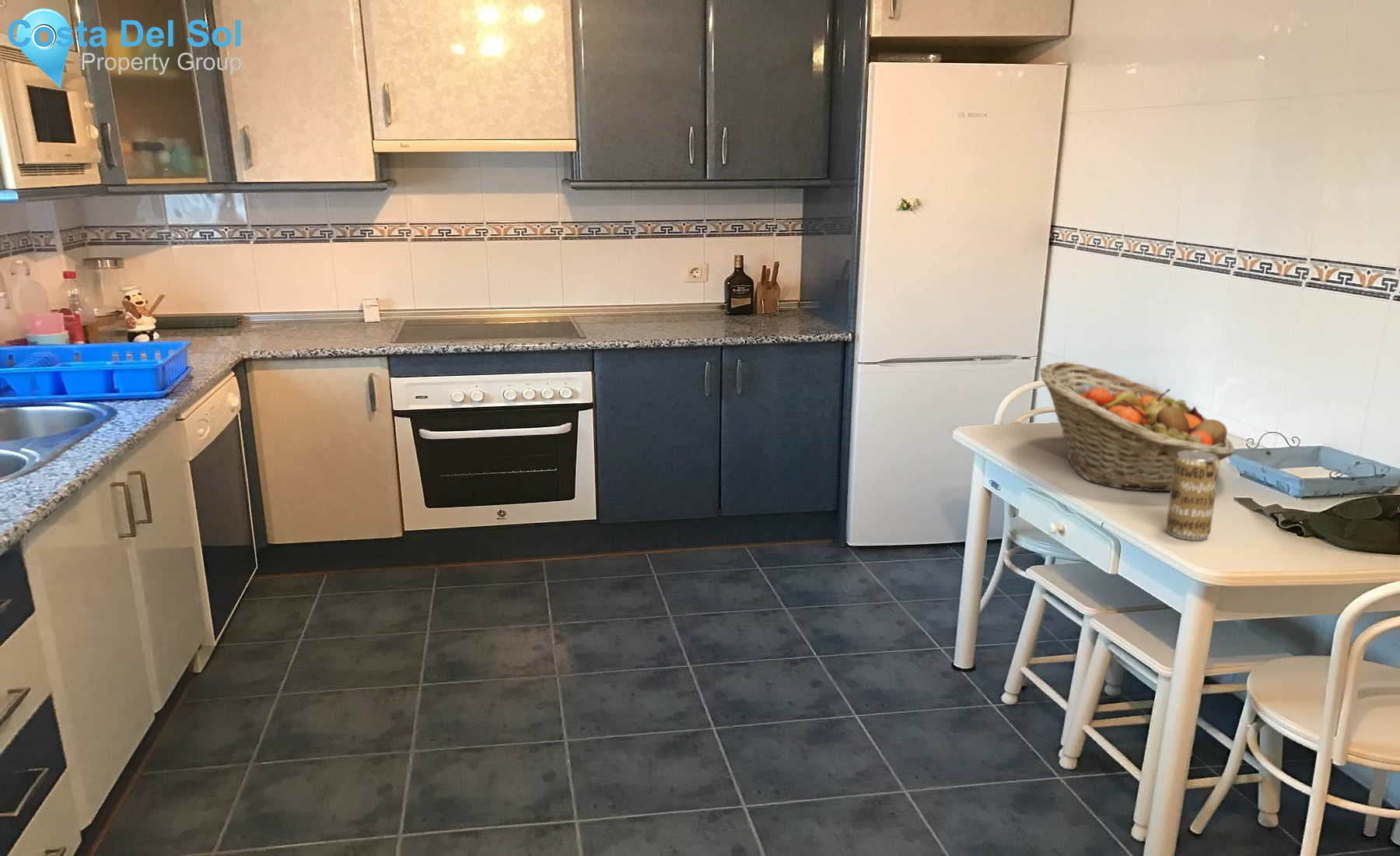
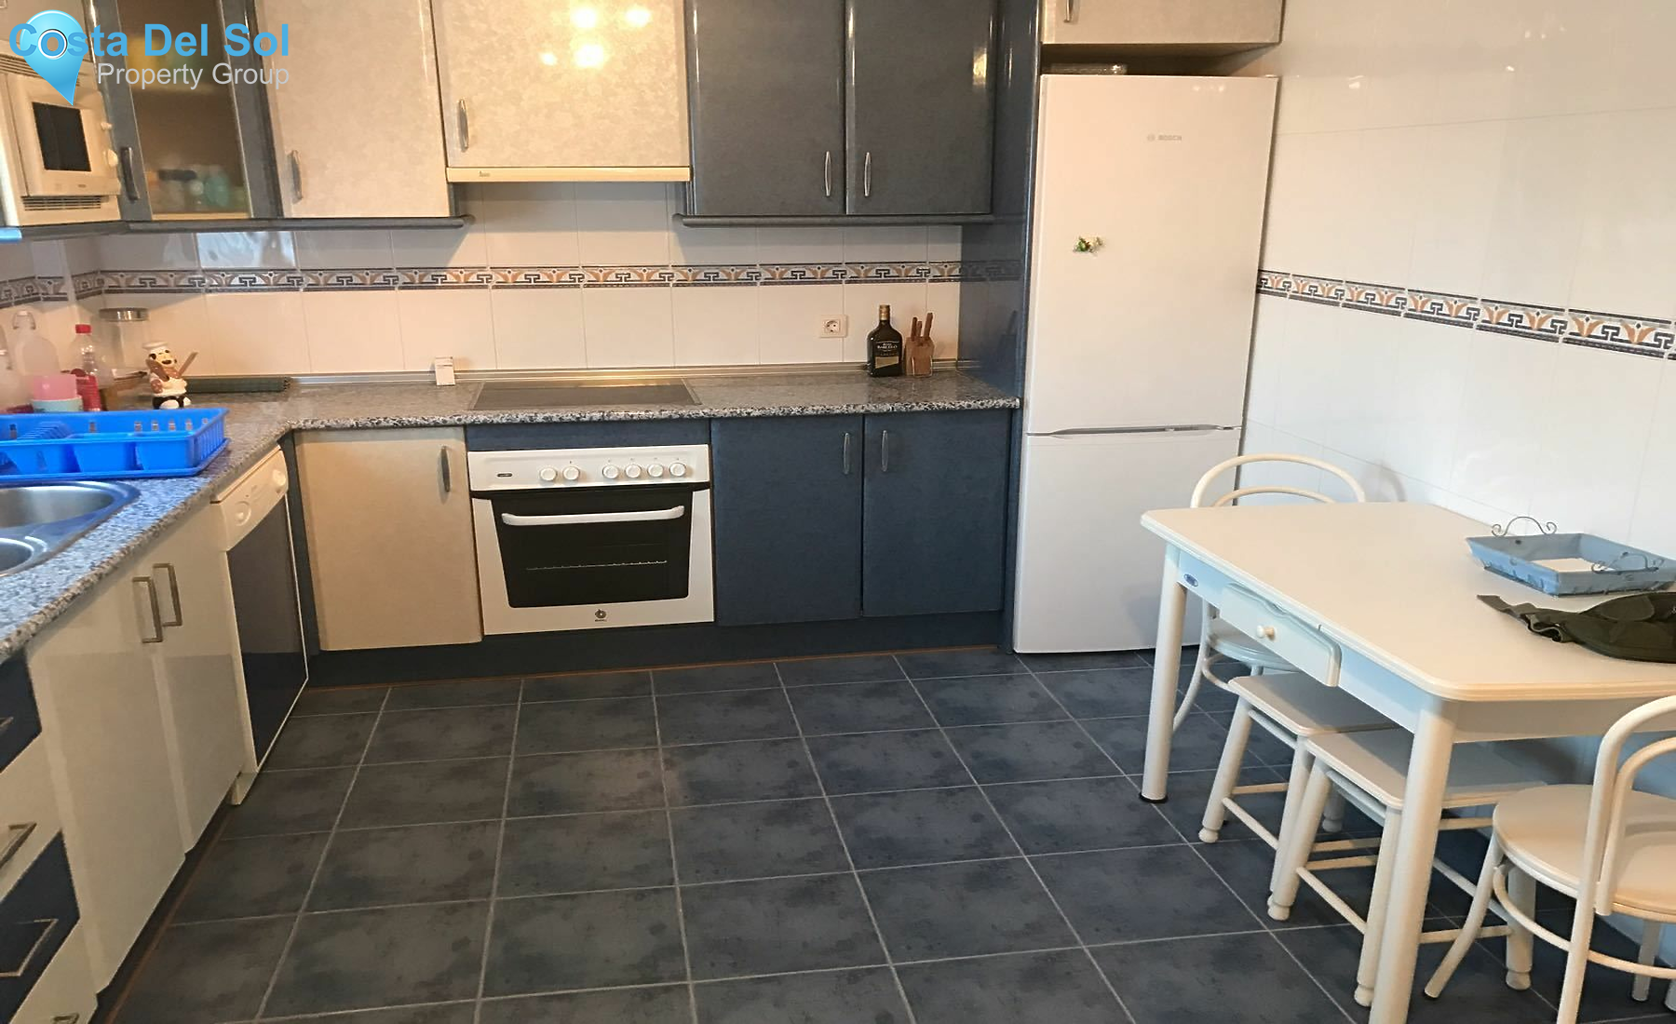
- fruit basket [1039,361,1235,492]
- beverage can [1165,451,1220,541]
